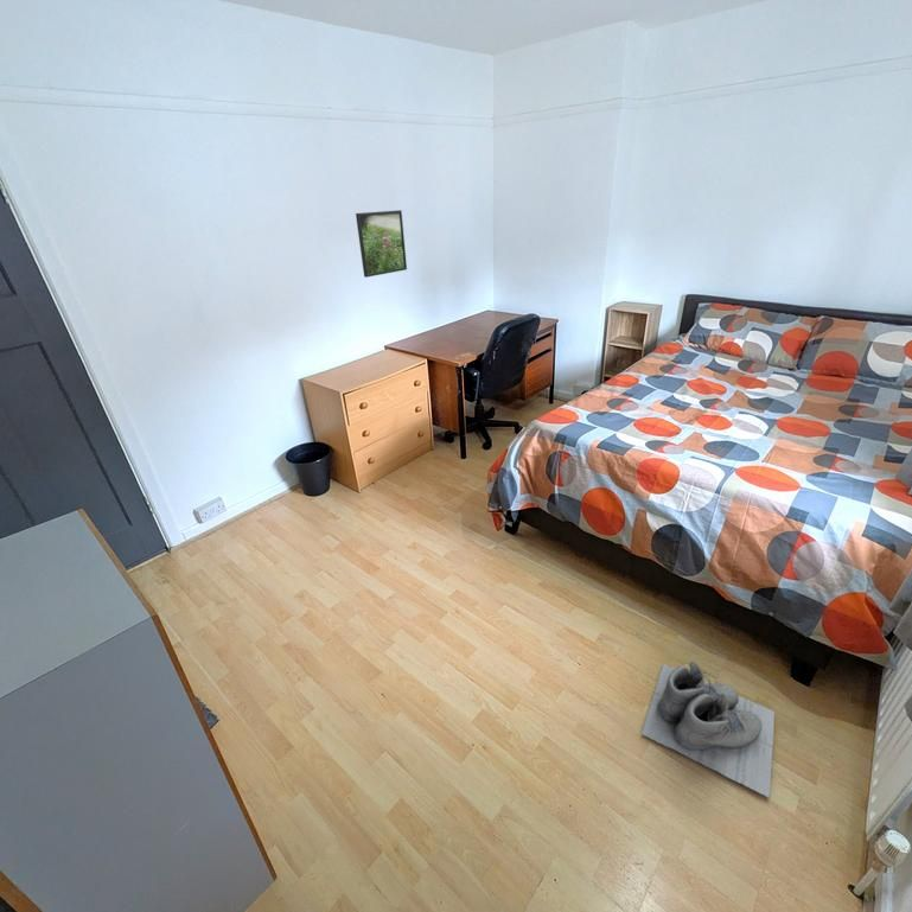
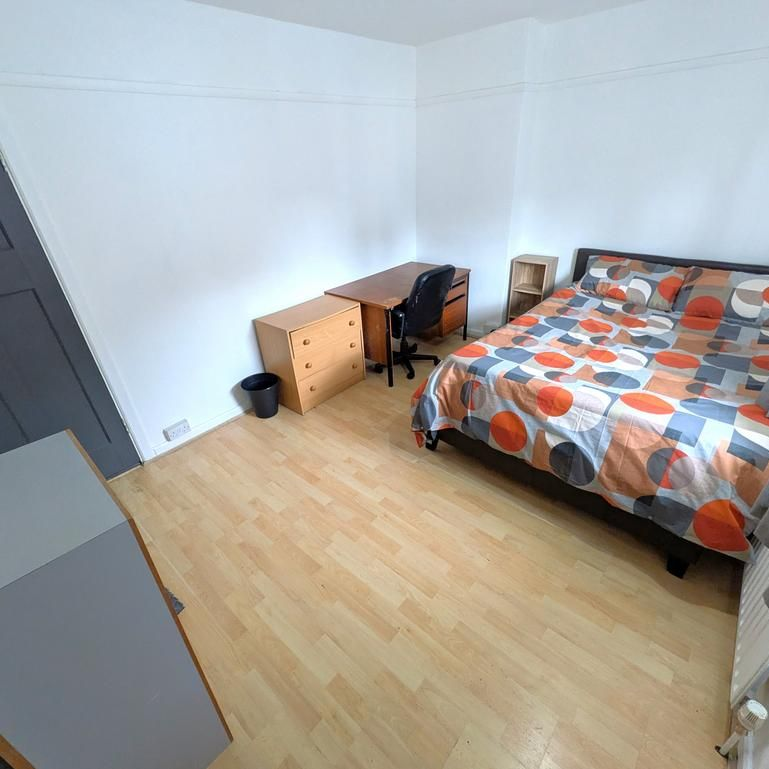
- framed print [355,209,408,279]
- boots [640,661,777,798]
